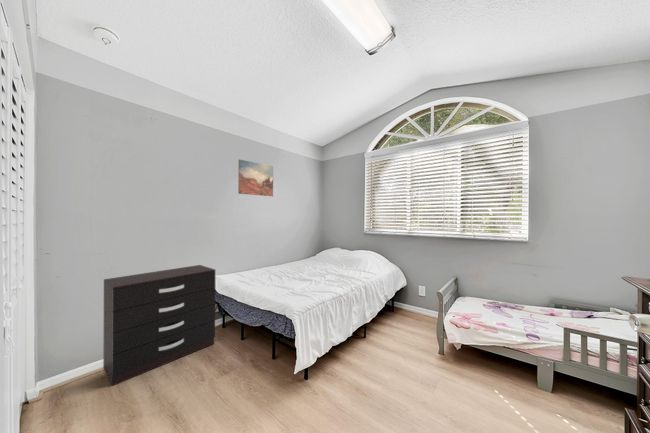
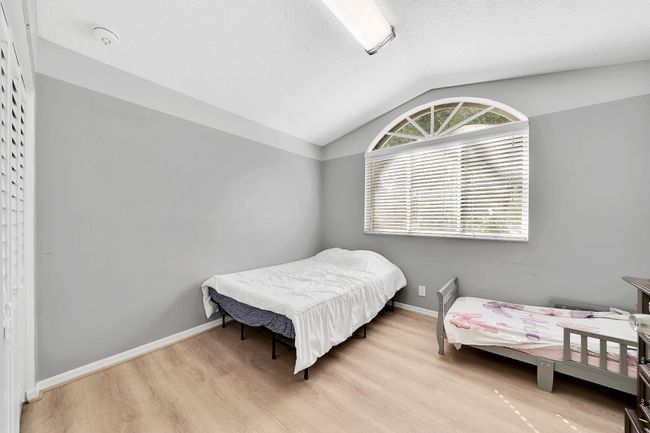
- dresser [102,264,216,387]
- wall art [237,159,274,197]
